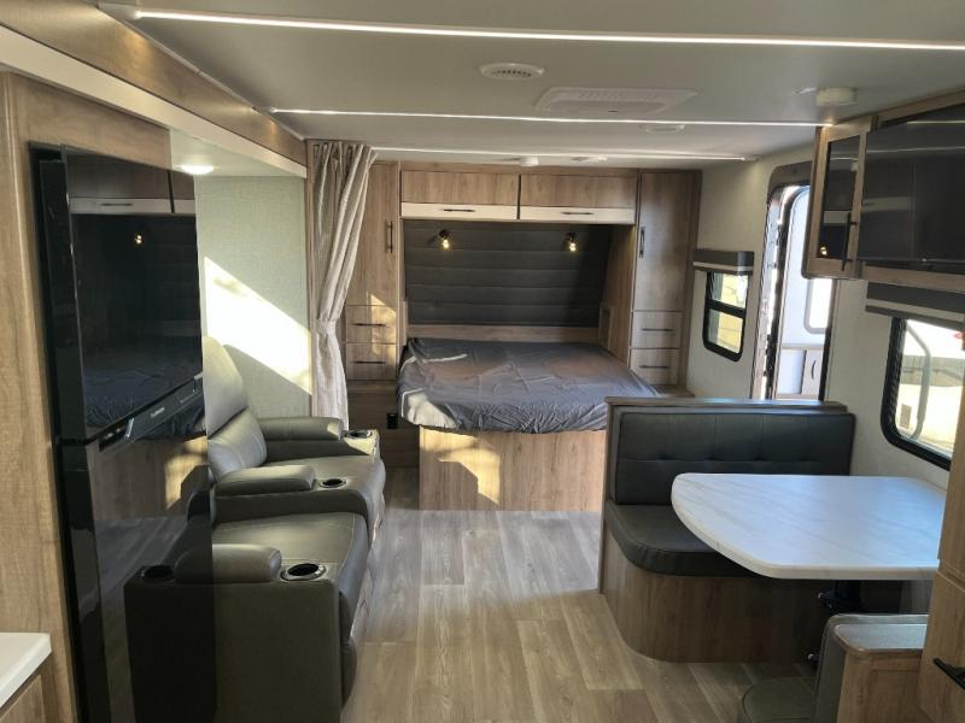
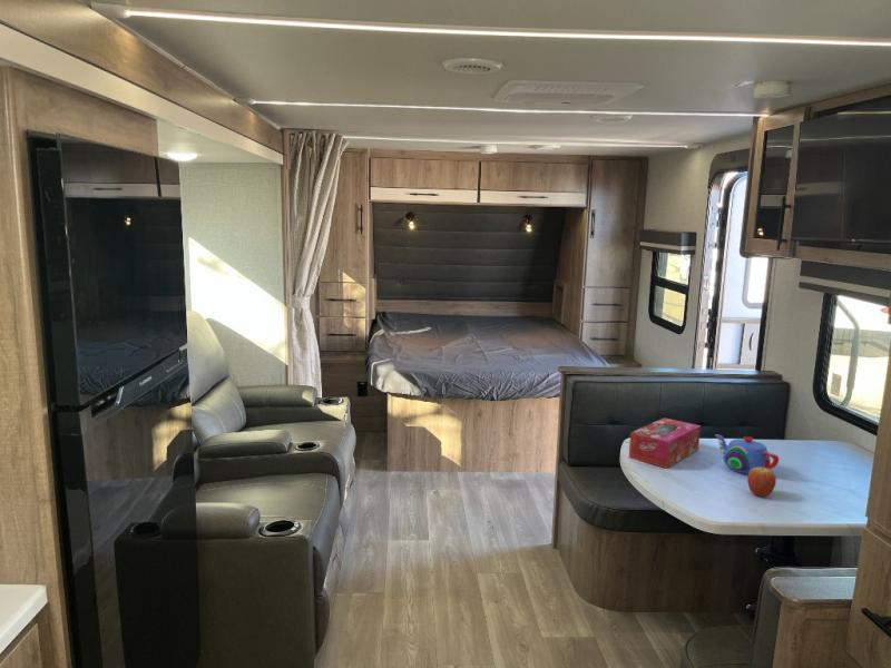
+ teapot [714,433,780,475]
+ tissue box [628,416,702,469]
+ fruit [746,466,777,498]
